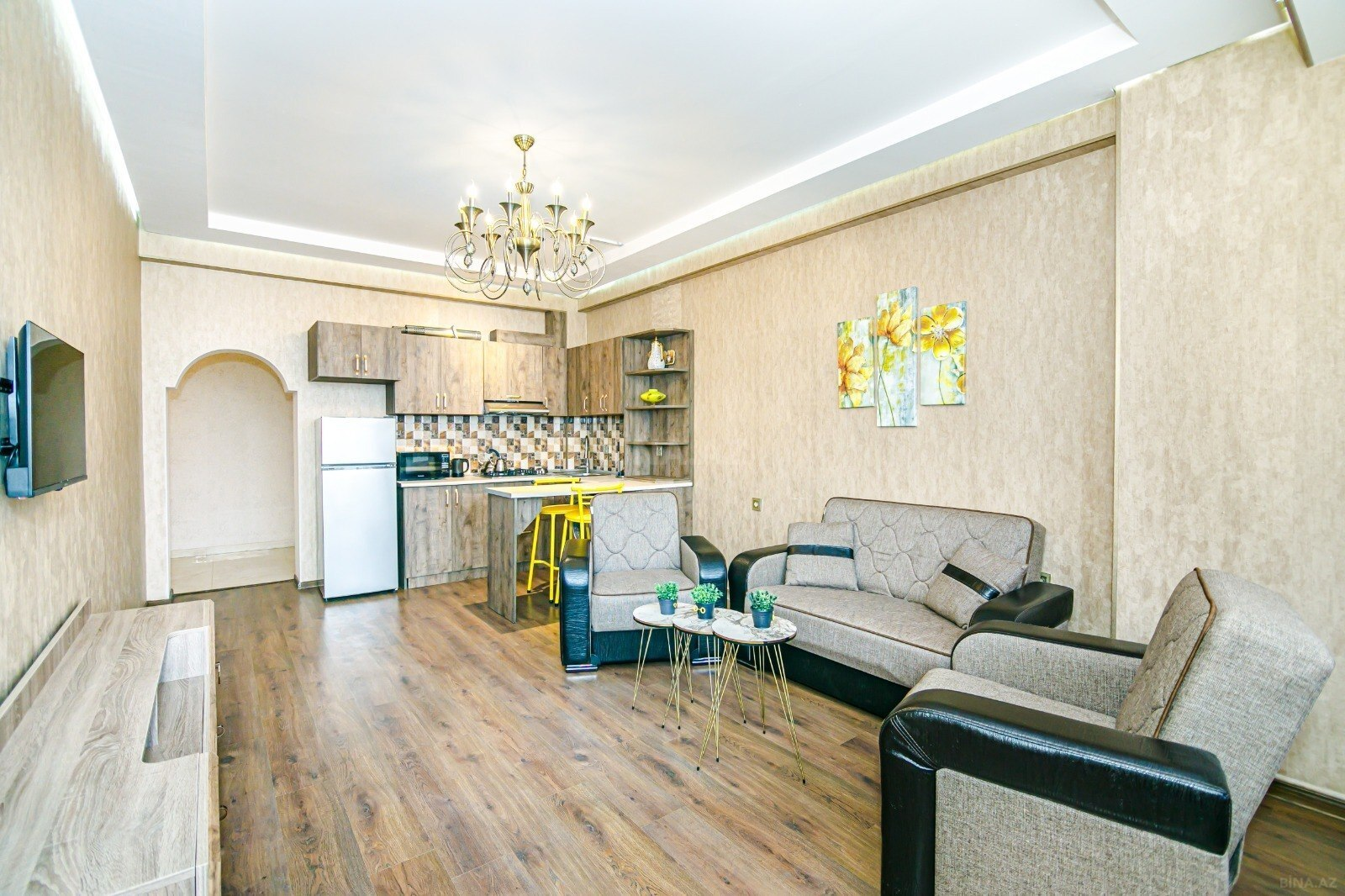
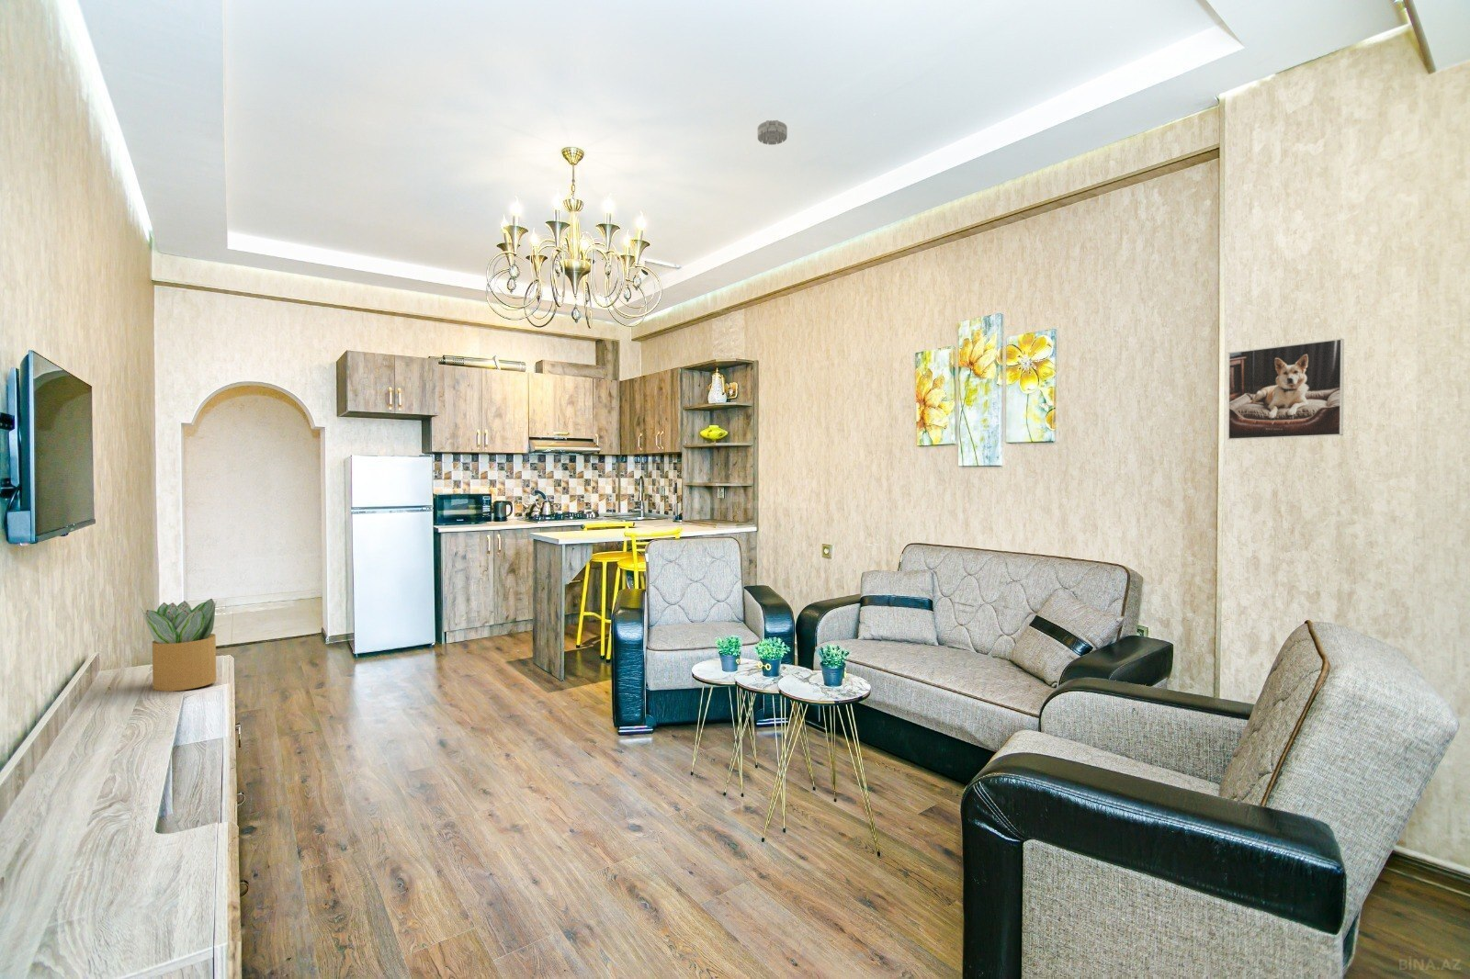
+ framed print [1226,338,1345,440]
+ smoke detector [757,119,788,146]
+ potted plant [140,598,217,693]
